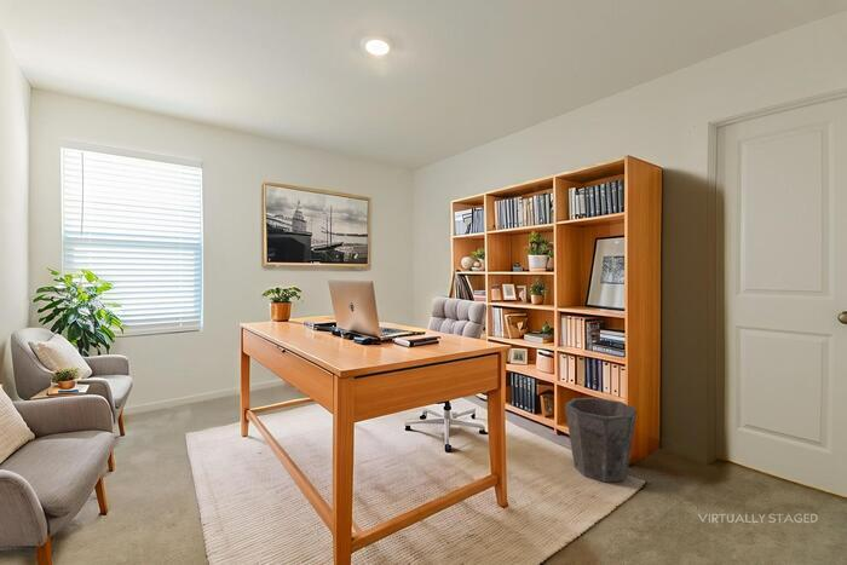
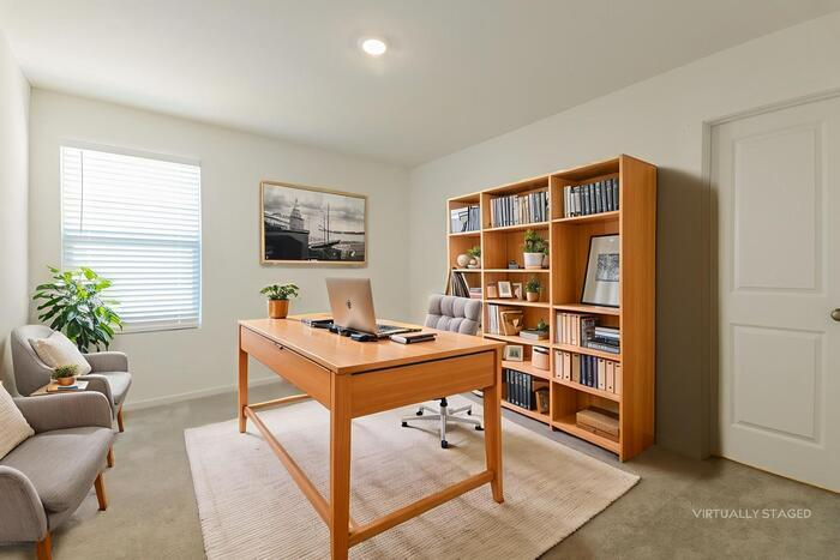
- waste bin [564,397,638,483]
